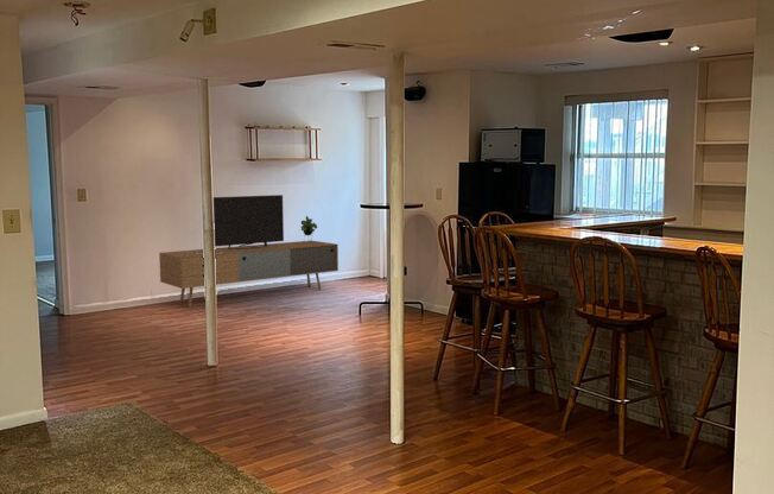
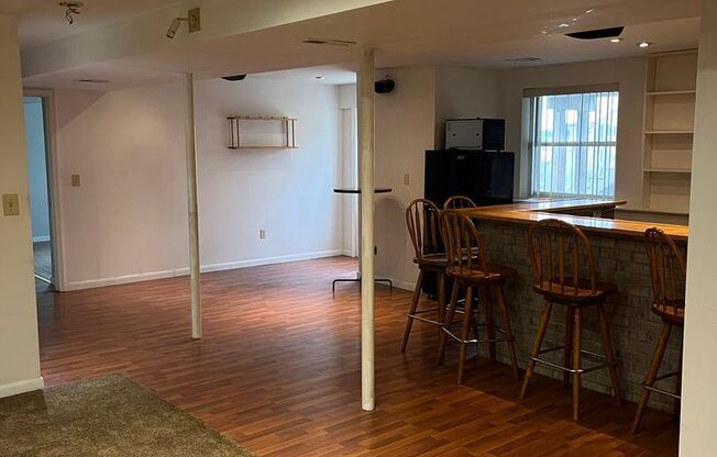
- media console [158,194,340,309]
